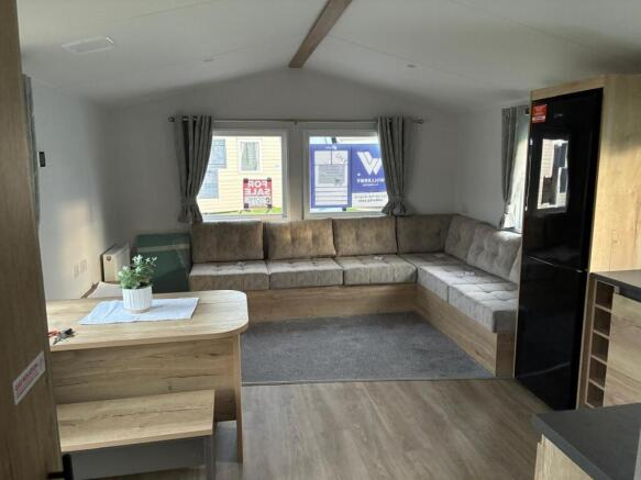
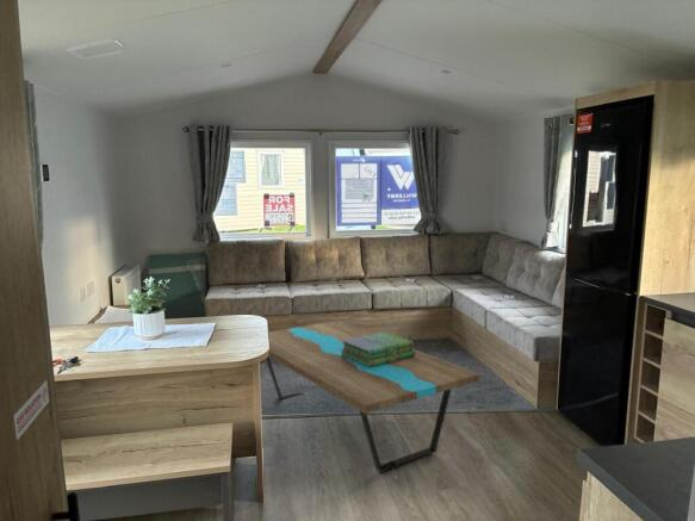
+ stack of books [341,330,416,368]
+ coffee table [265,320,482,473]
